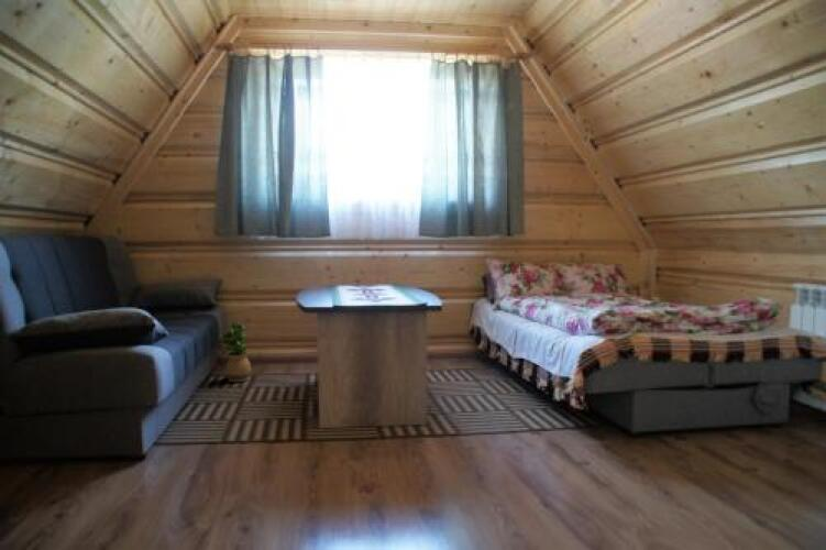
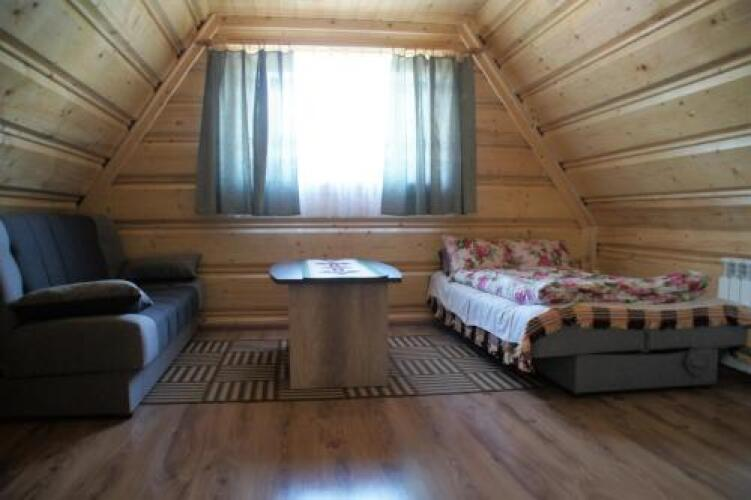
- potted plant [219,321,253,383]
